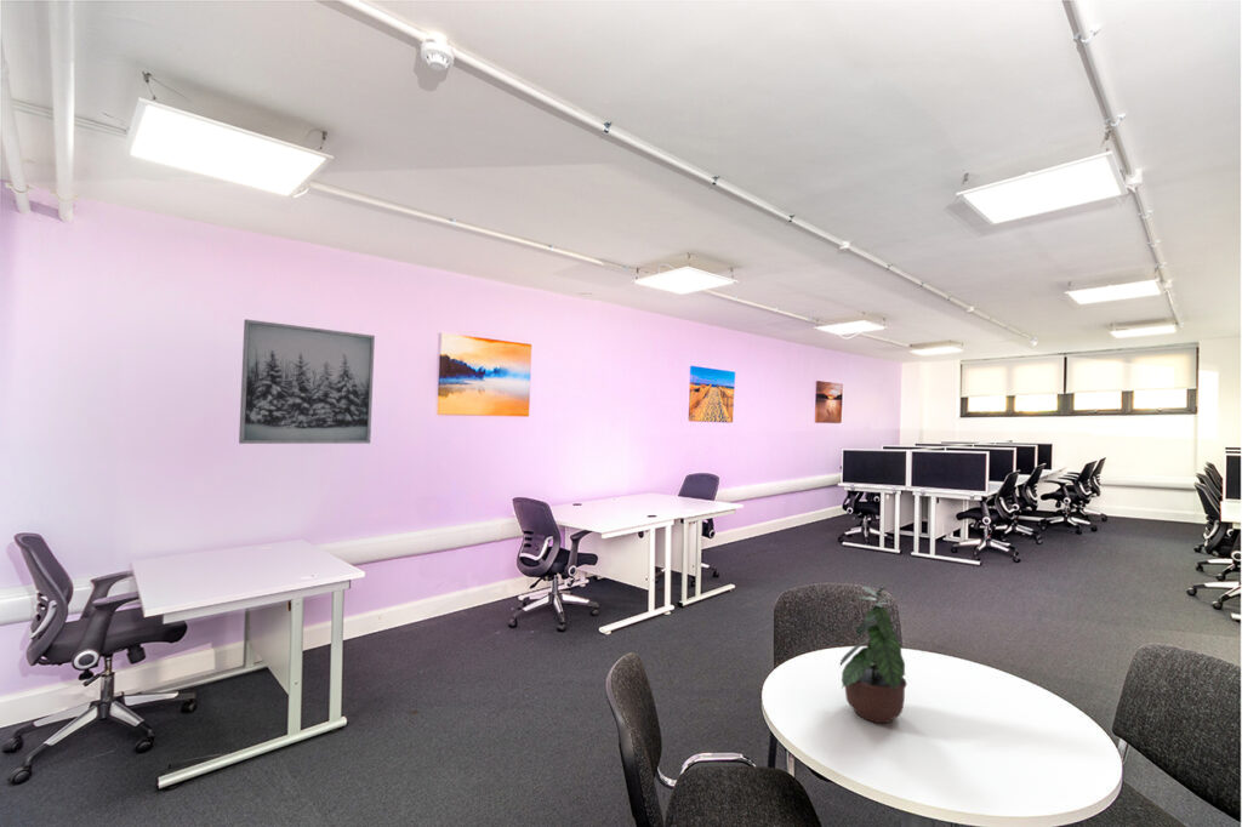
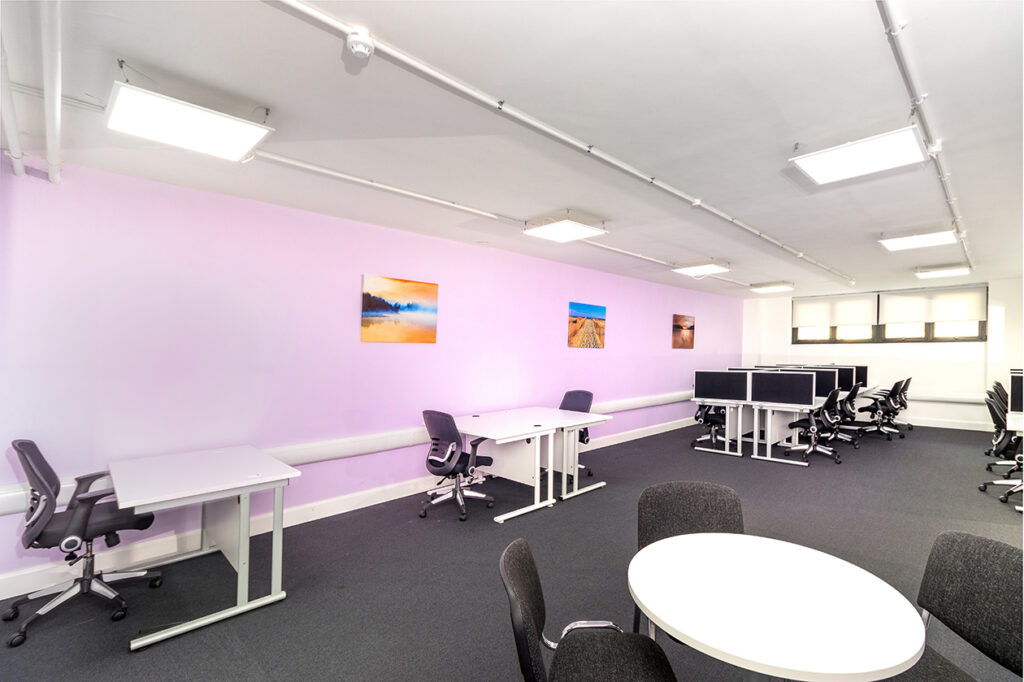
- potted plant [838,586,911,724]
- wall art [238,318,376,445]
